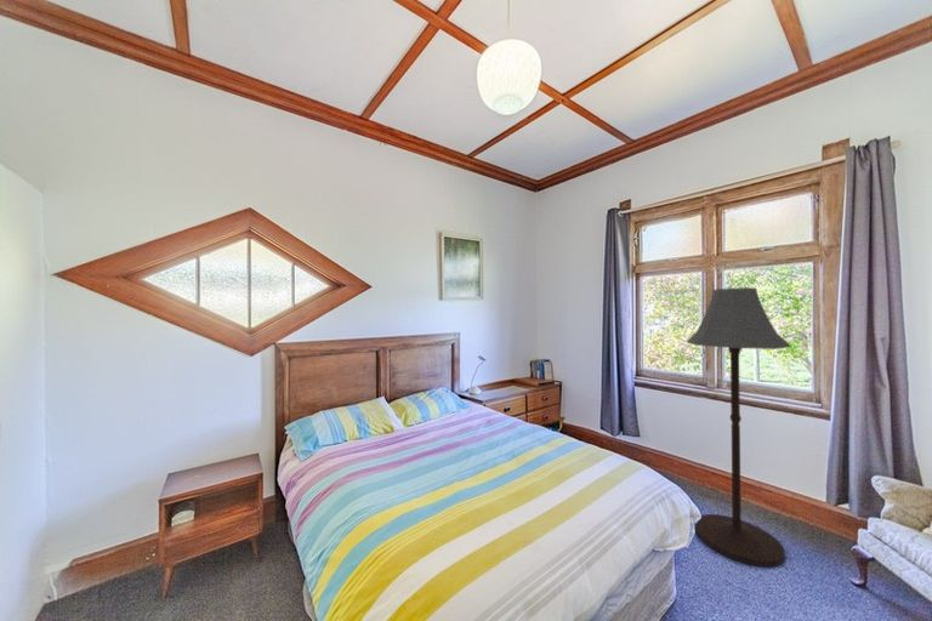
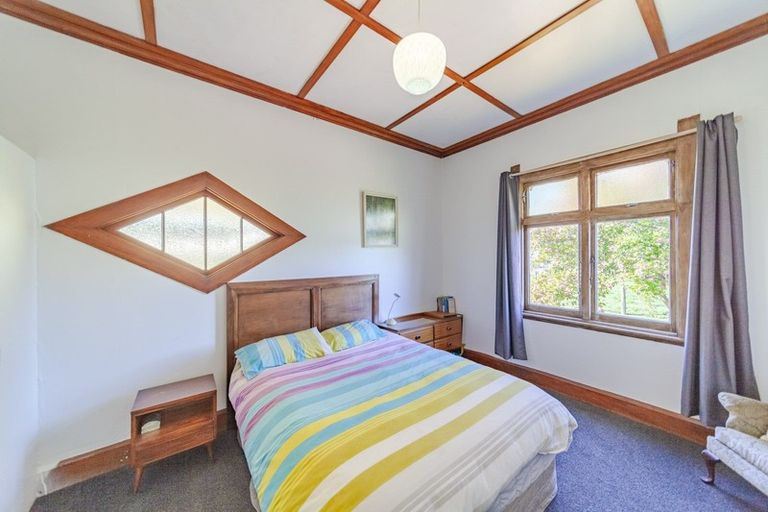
- floor lamp [686,286,792,568]
